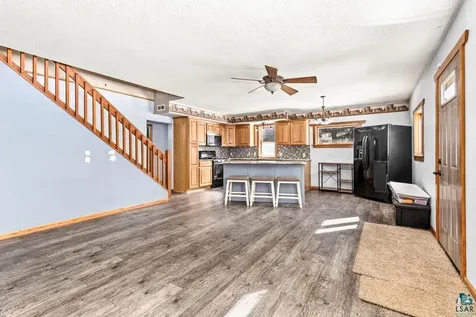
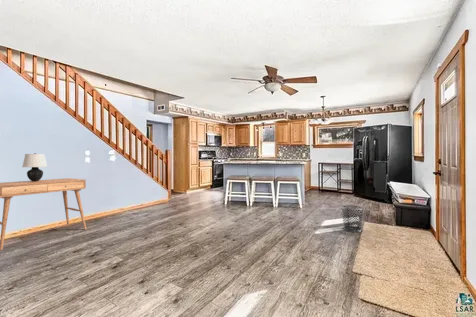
+ table lamp [22,152,48,181]
+ waste bin [340,204,365,233]
+ desk [0,177,87,251]
